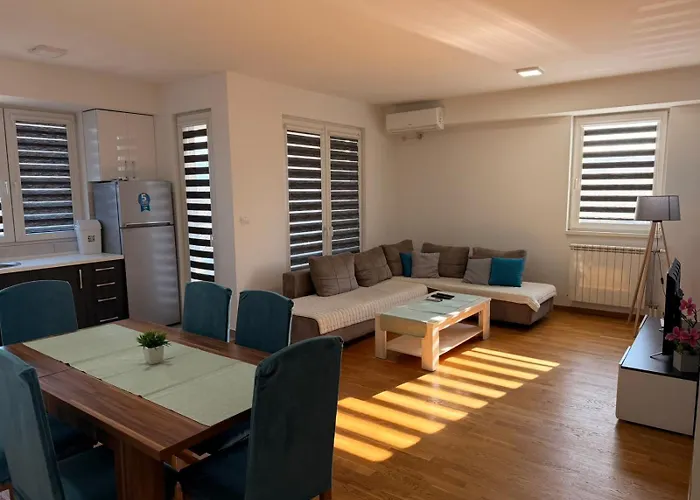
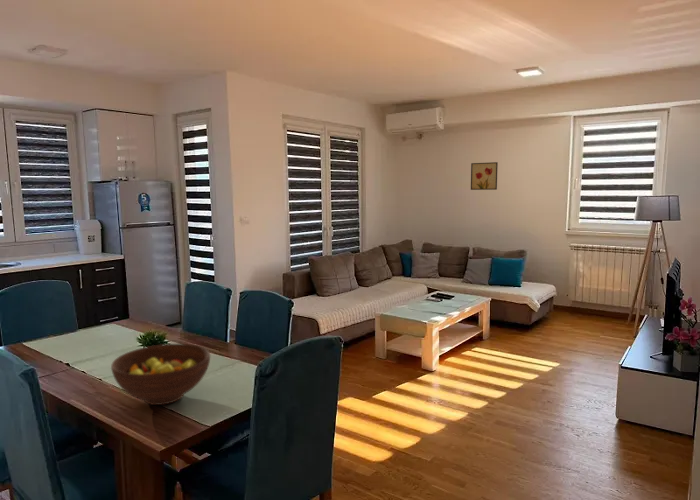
+ fruit bowl [110,343,211,406]
+ wall art [470,161,499,191]
